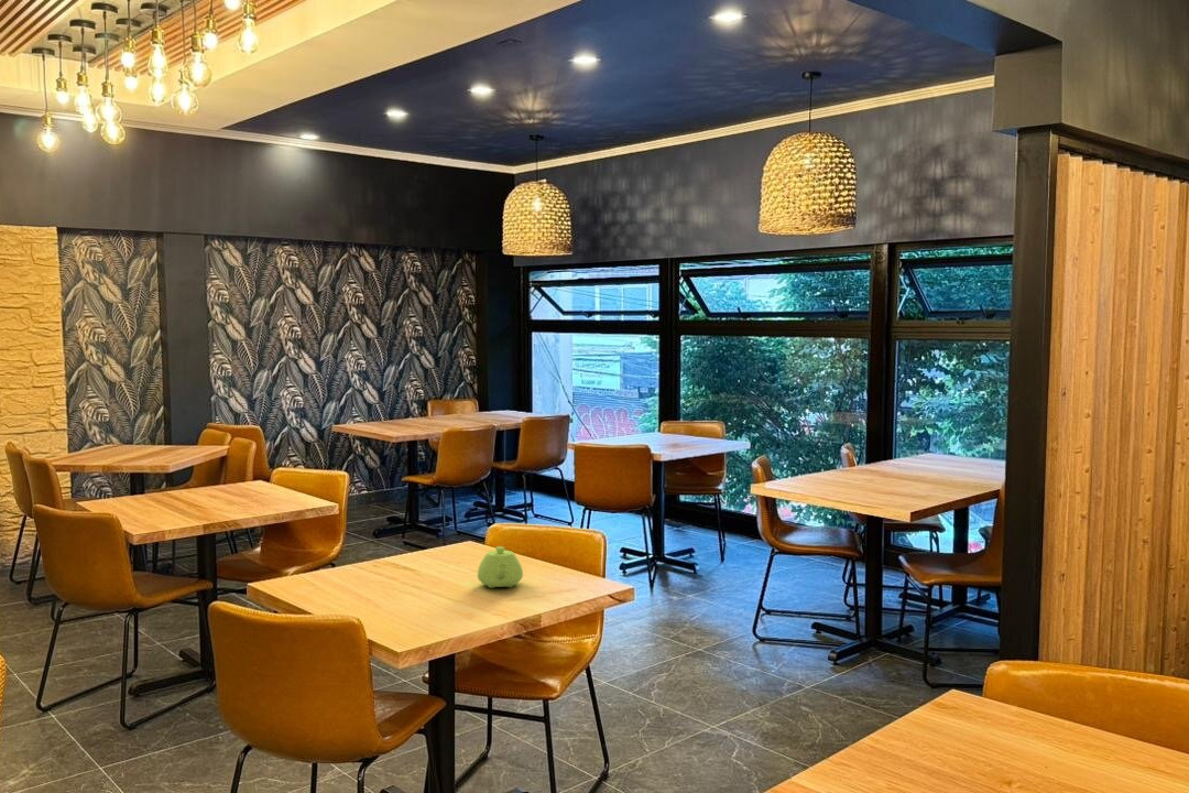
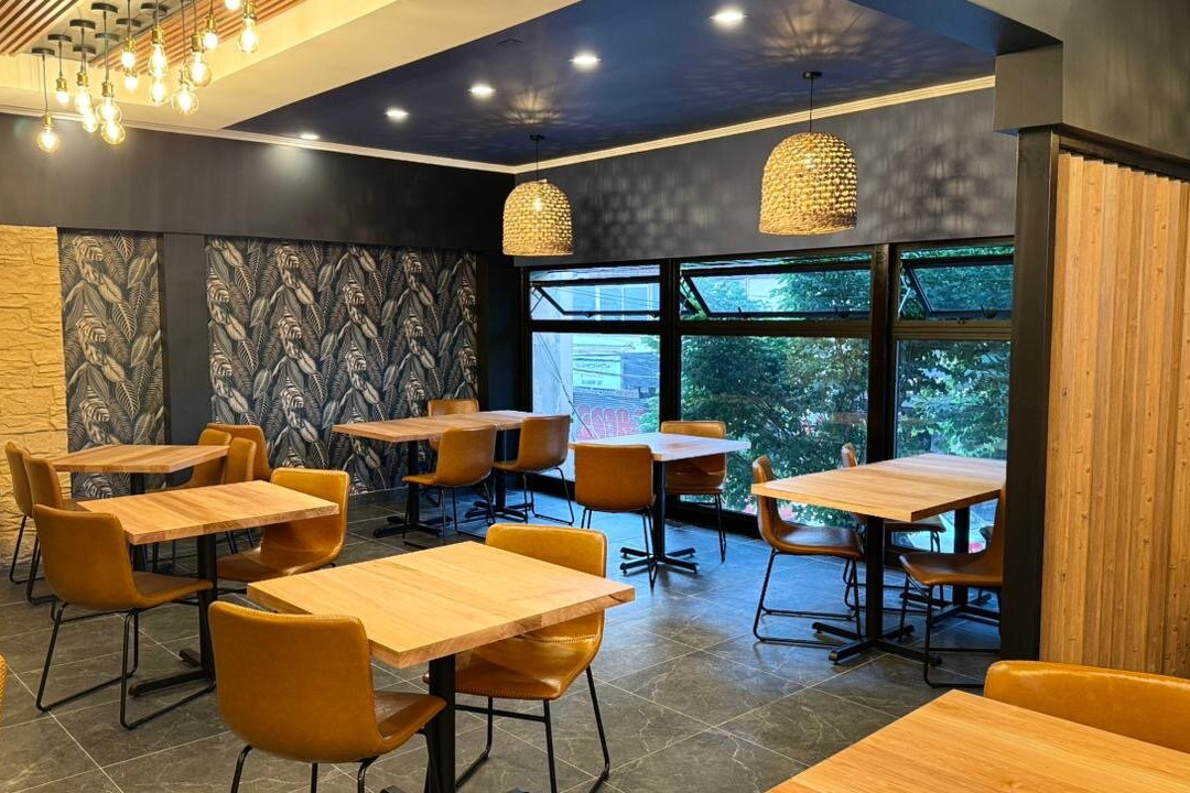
- teapot [477,545,524,589]
